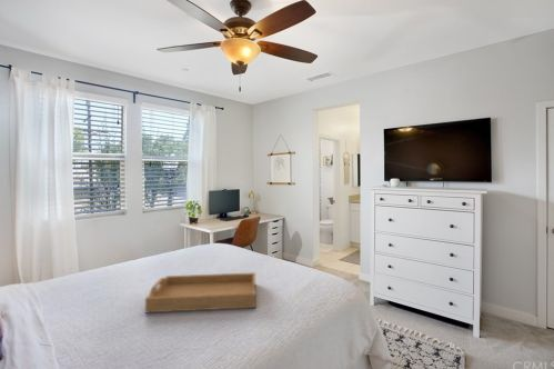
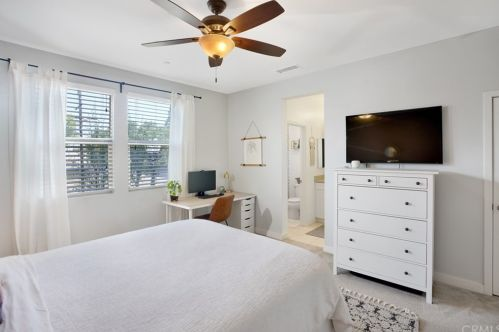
- serving tray [144,271,256,313]
